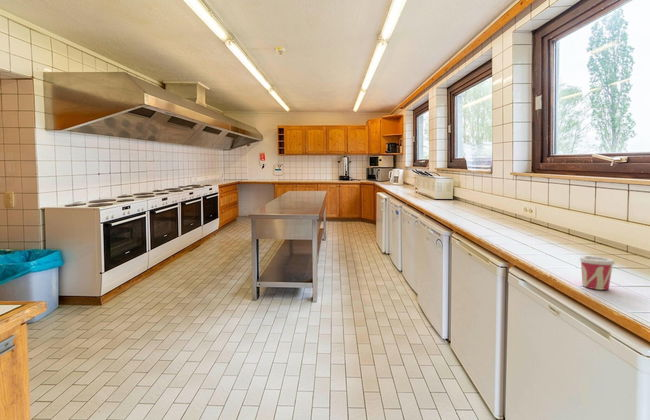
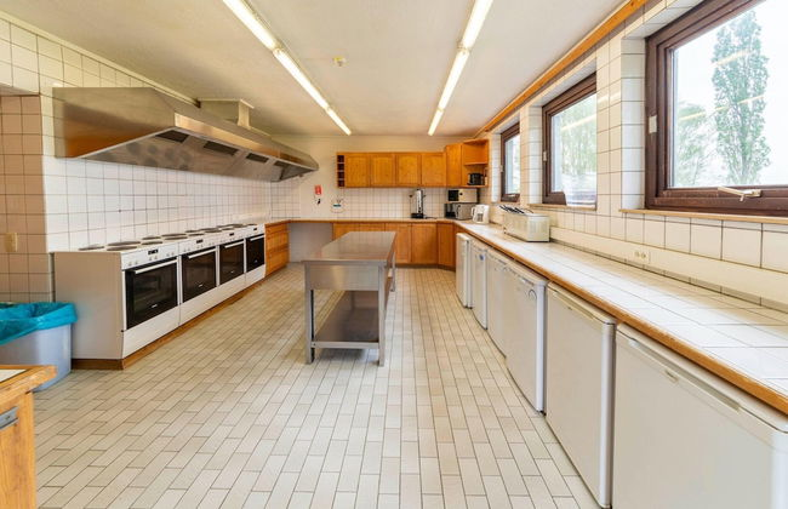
- cup [578,255,616,291]
